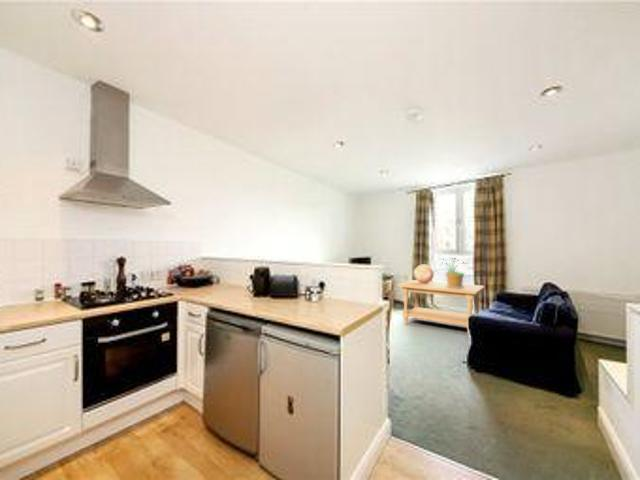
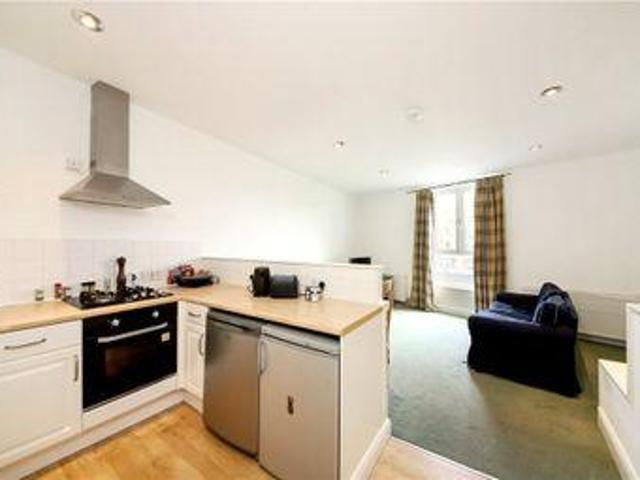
- potted plant [433,256,469,288]
- decorative globe [413,263,435,283]
- coffee table [397,279,486,337]
